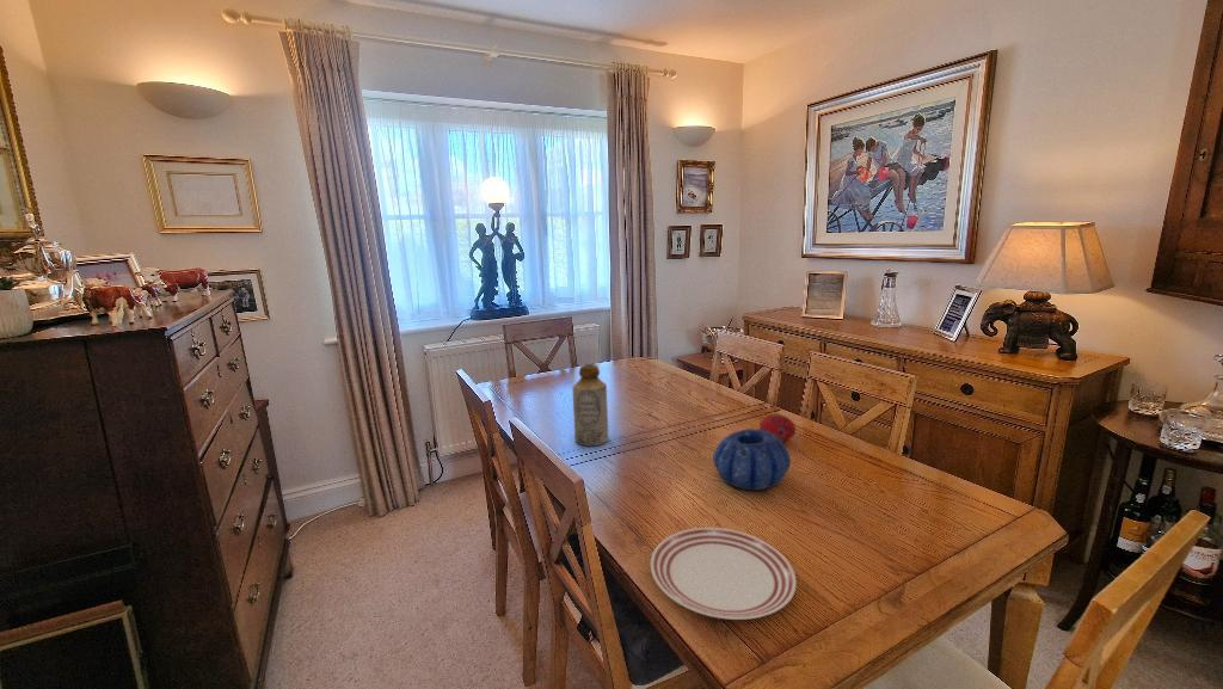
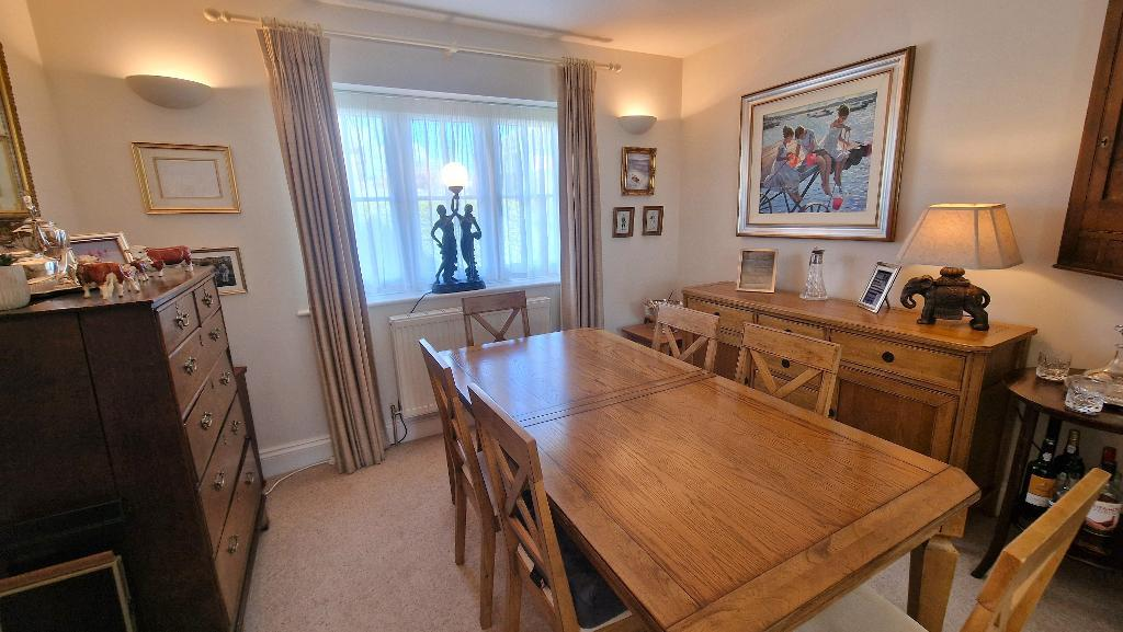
- decorative bowl [712,427,792,491]
- bottle [572,363,609,447]
- fruit [758,412,797,442]
- dinner plate [650,527,798,621]
